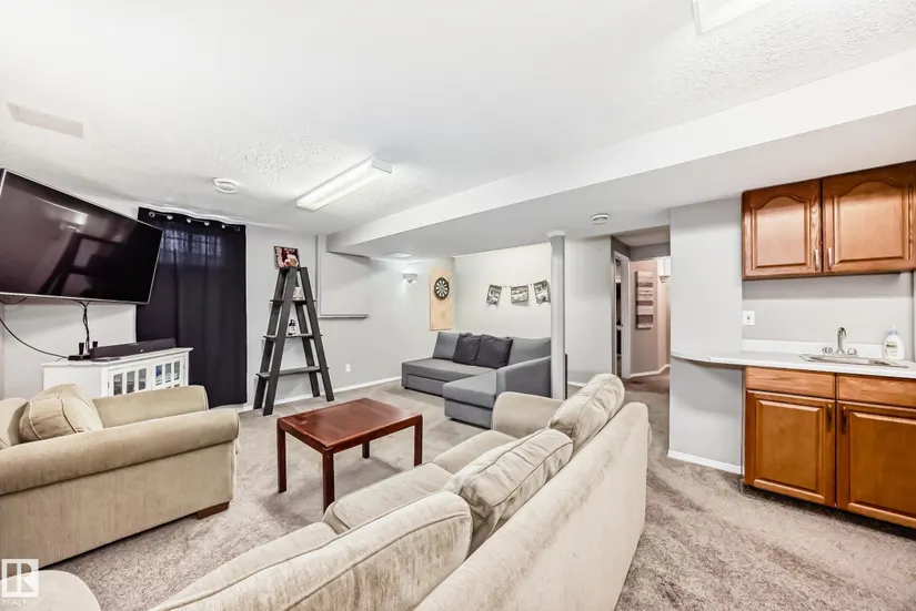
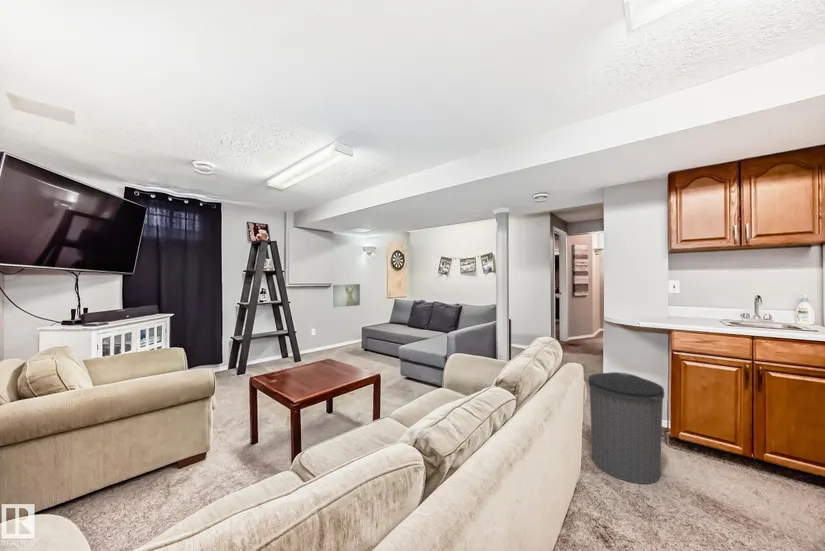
+ trash can [587,371,665,485]
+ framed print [331,283,361,309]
